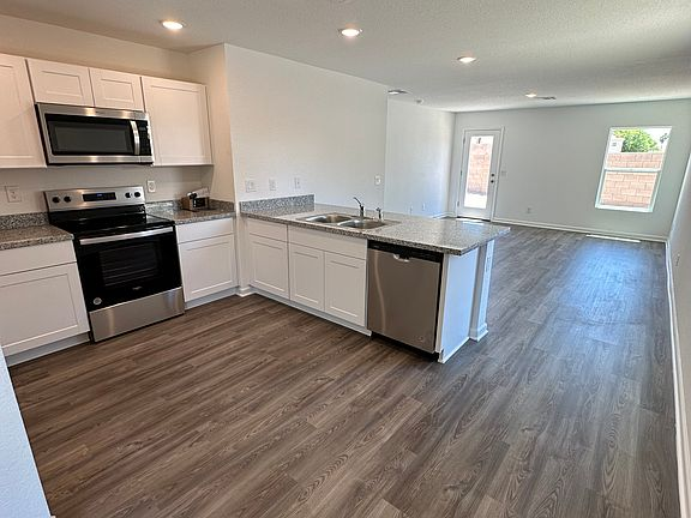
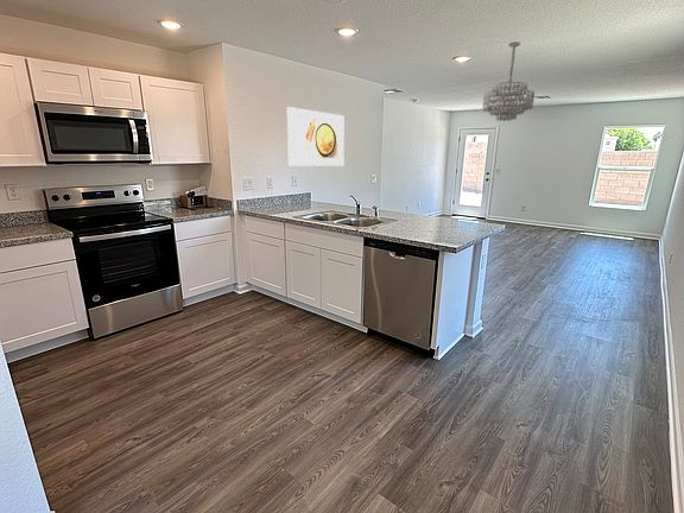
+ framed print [286,106,346,167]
+ chandelier [481,40,536,122]
